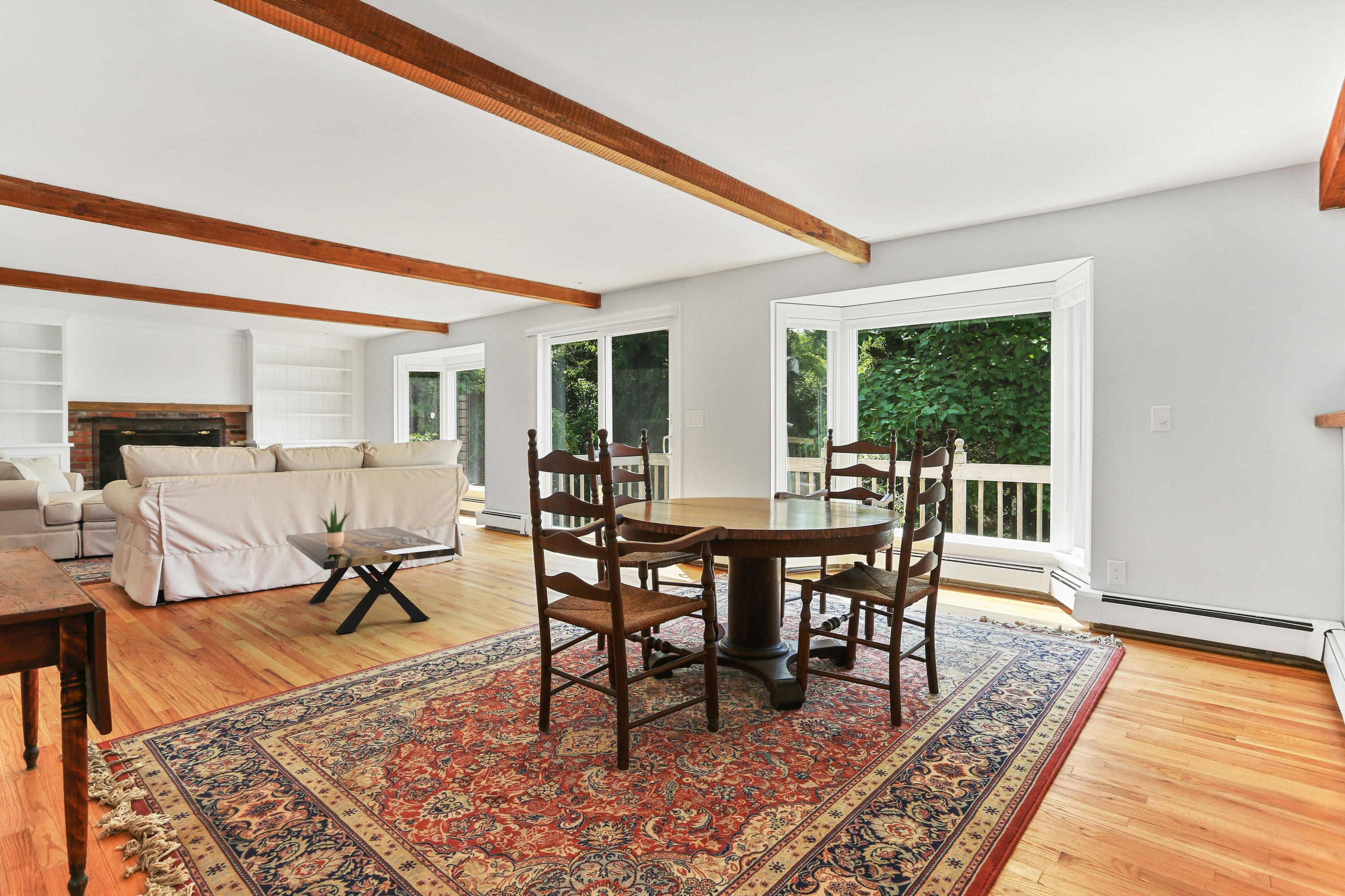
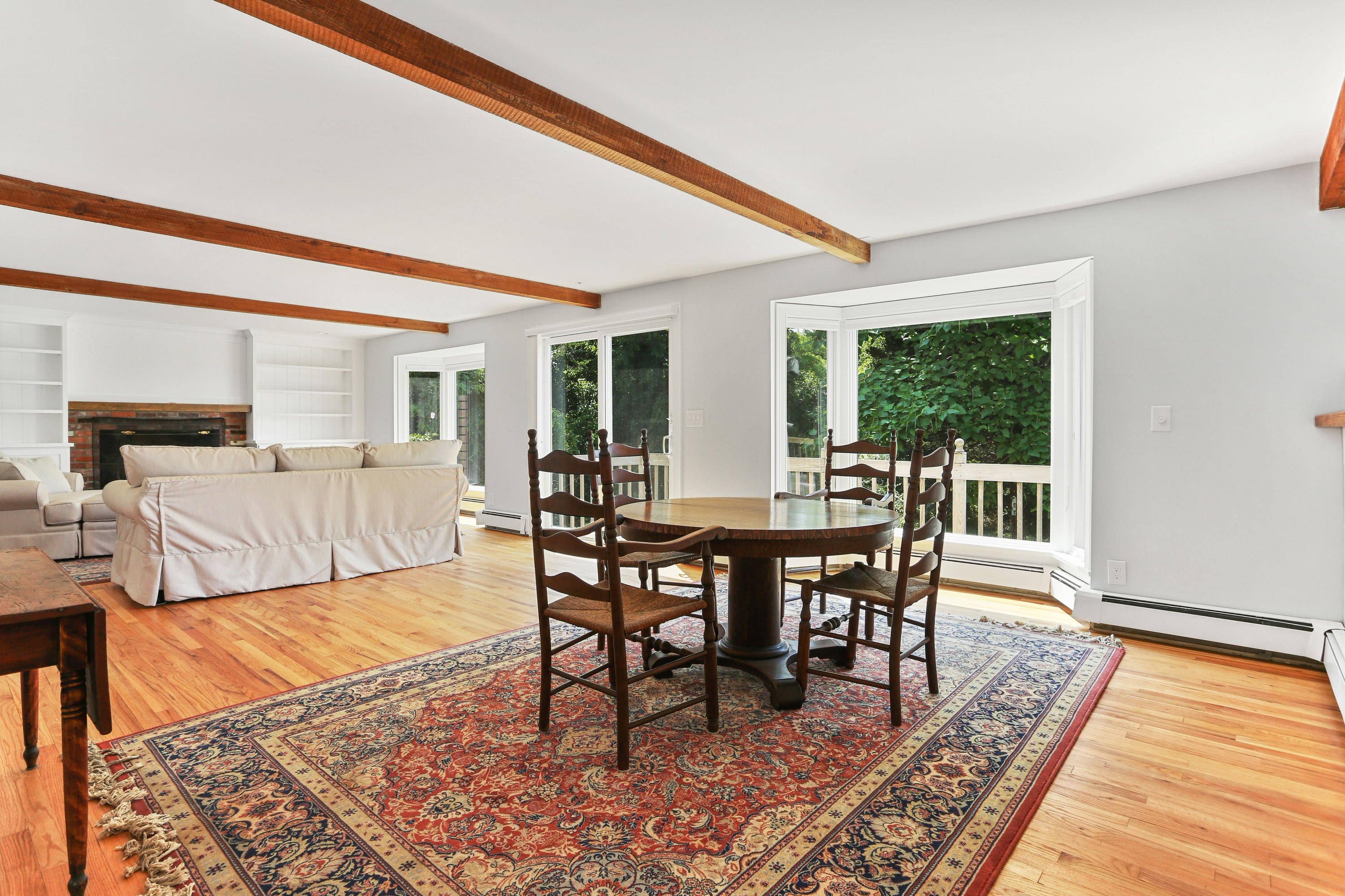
- coffee table [286,526,455,635]
- potted plant [317,501,353,547]
